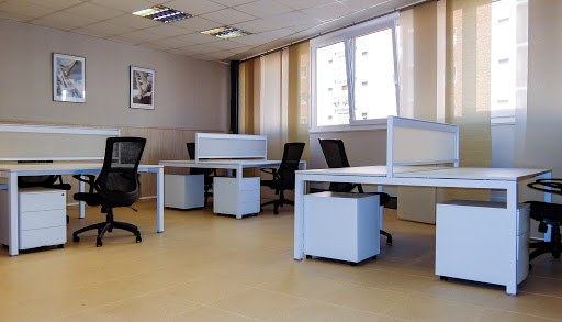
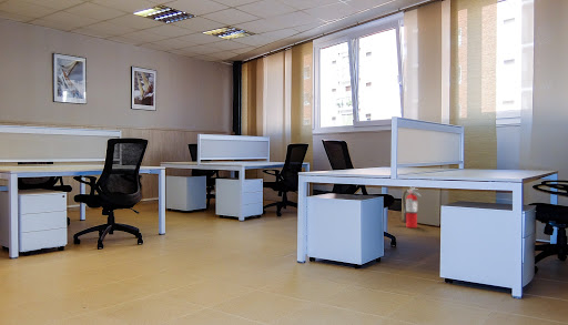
+ fire extinguisher [402,187,422,228]
